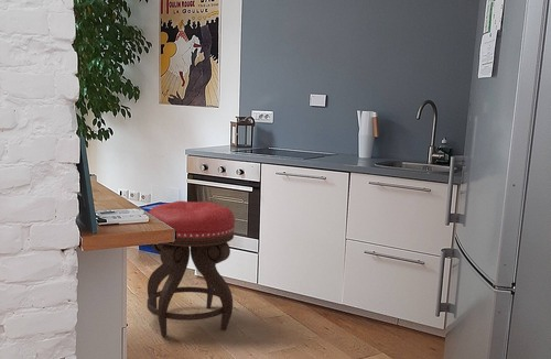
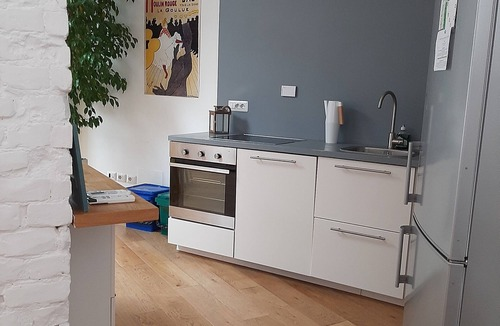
- stool [145,200,236,337]
